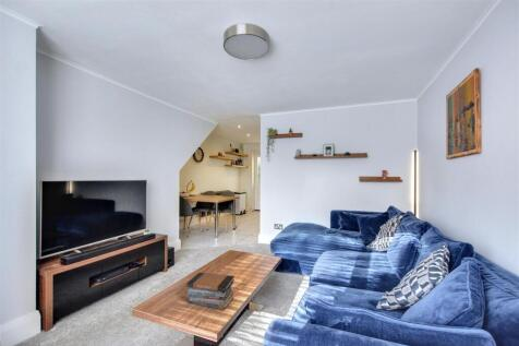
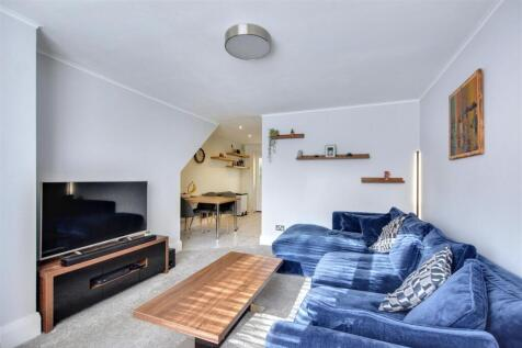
- book stack [186,272,236,311]
